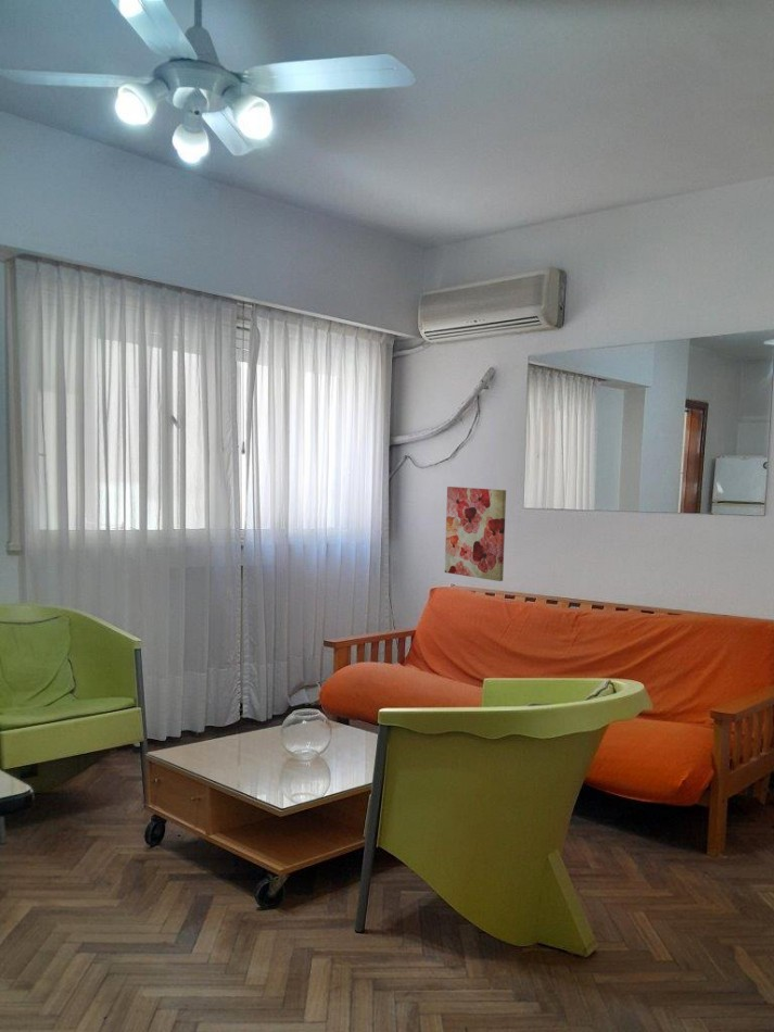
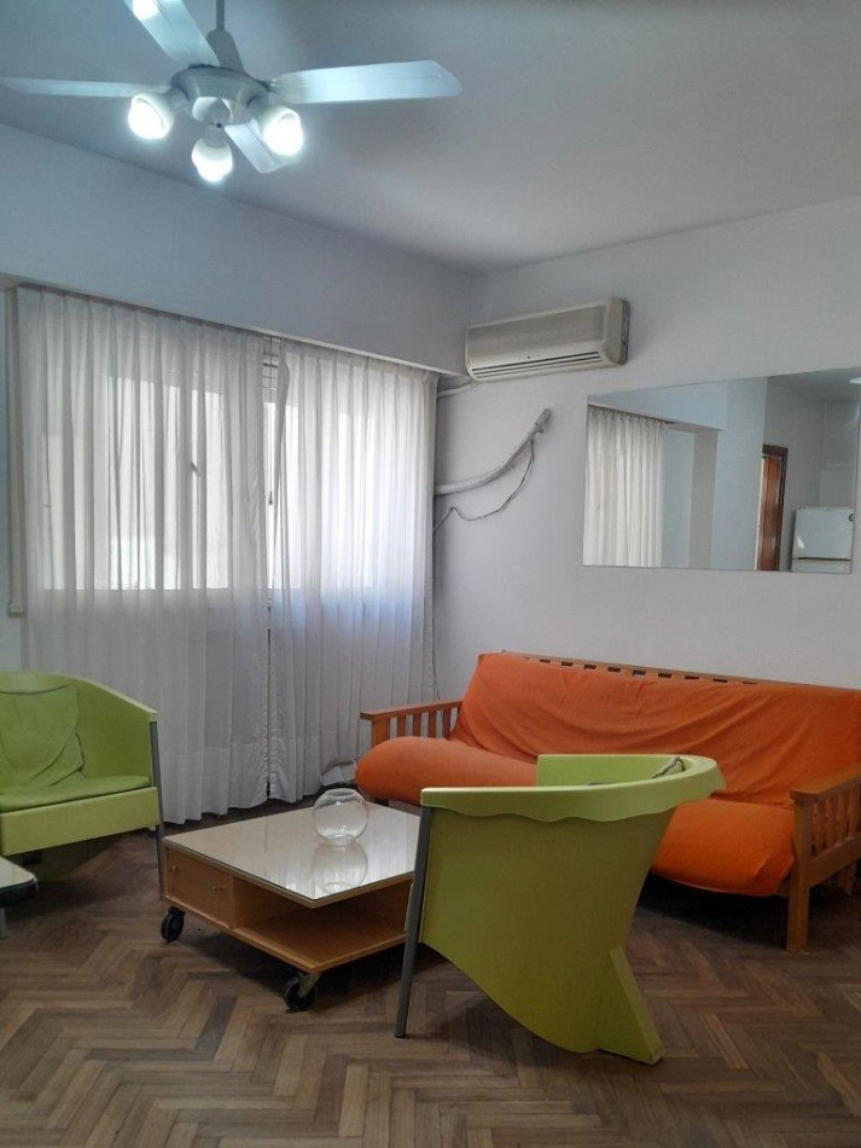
- wall art [444,486,507,582]
